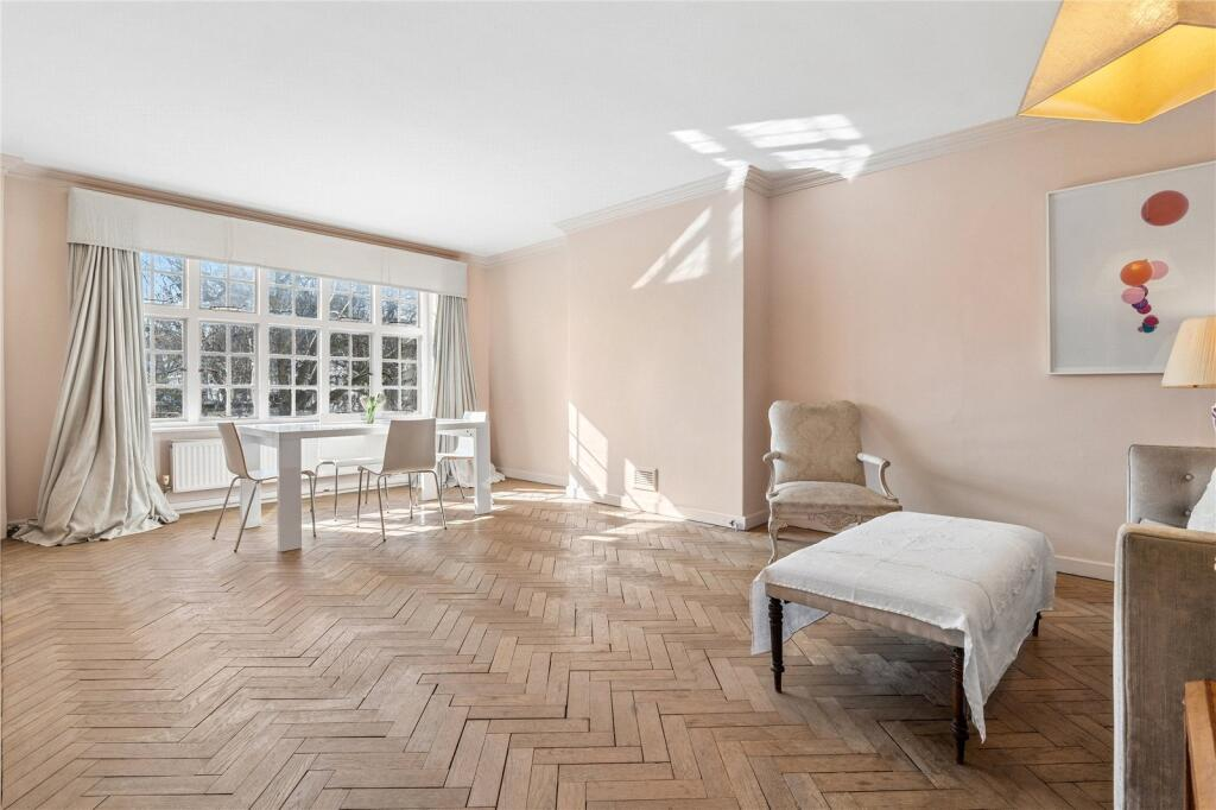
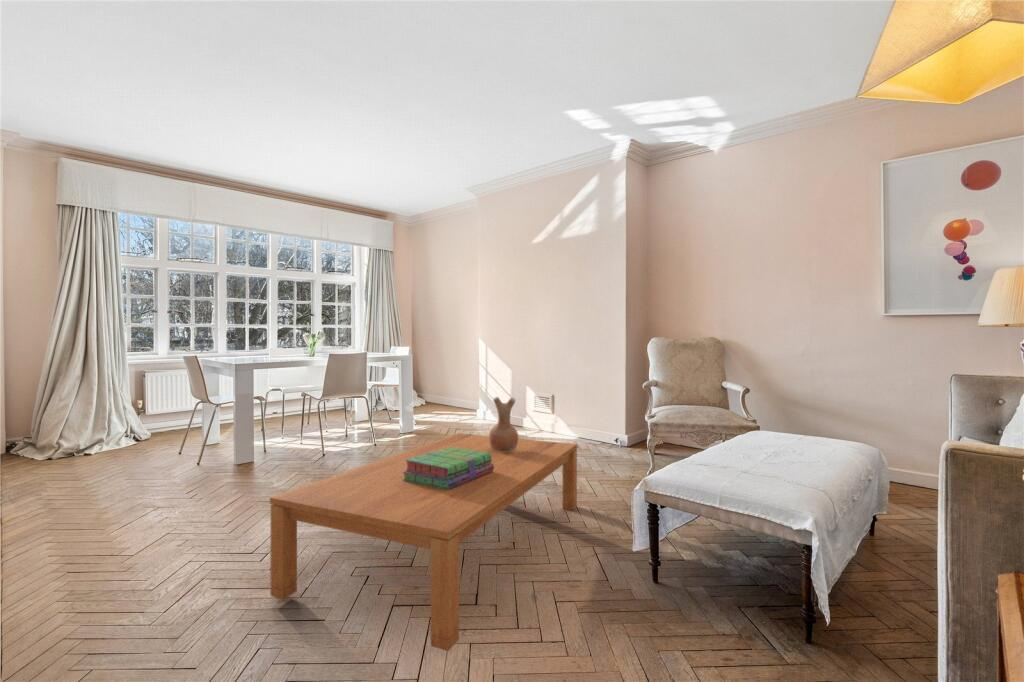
+ stack of books [403,447,494,490]
+ coffee table [269,432,578,652]
+ vase [488,396,519,452]
